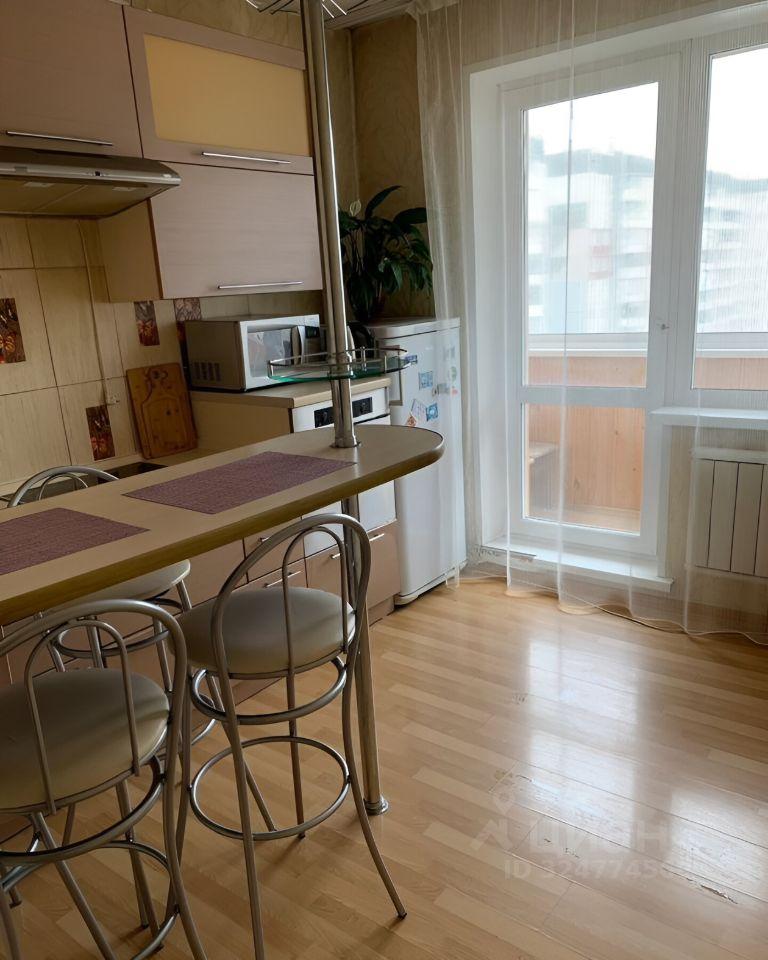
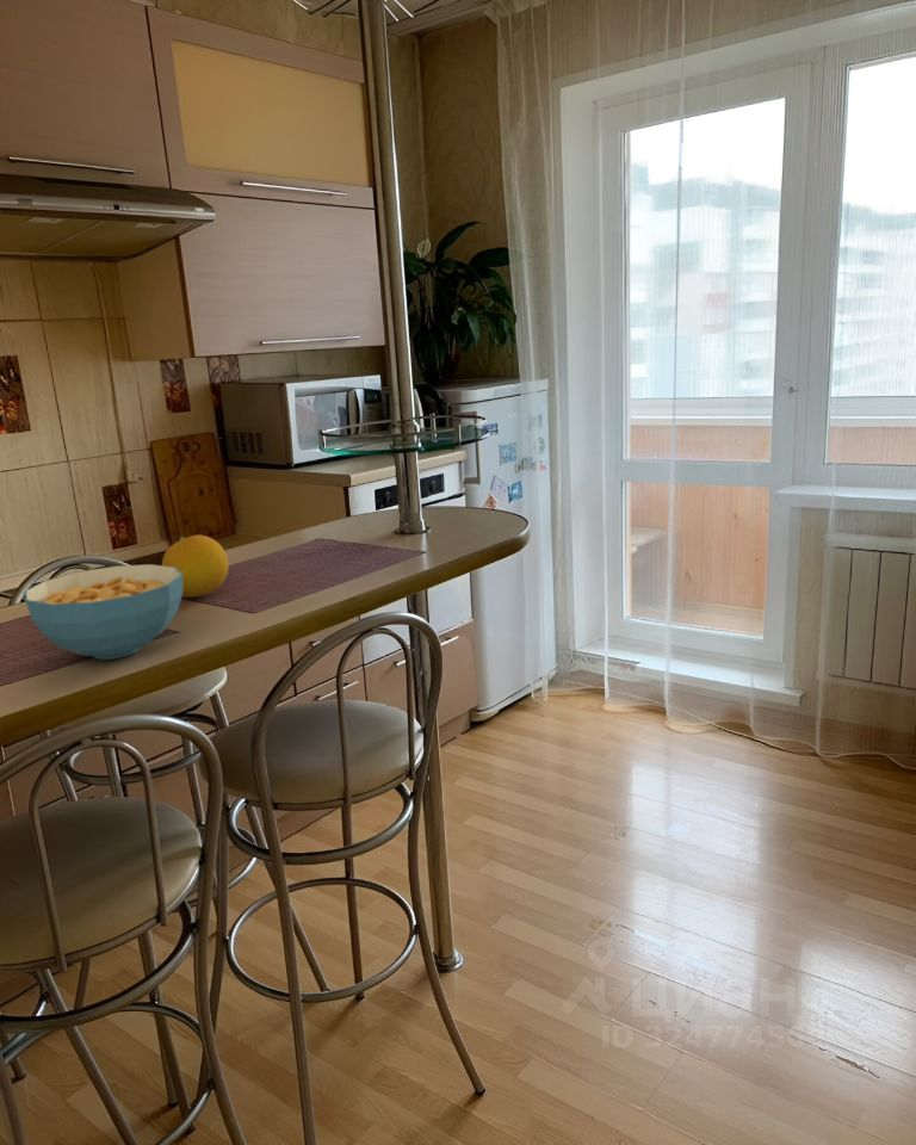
+ fruit [161,534,229,599]
+ cereal bowl [23,563,184,661]
